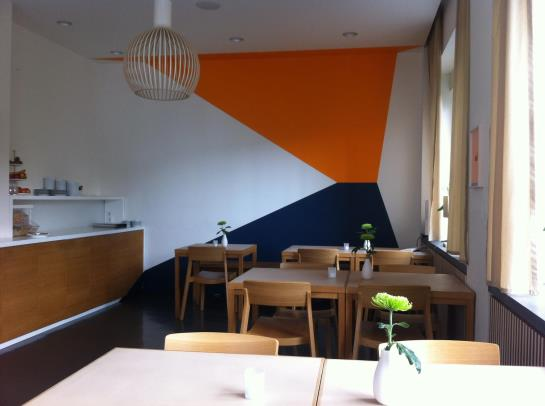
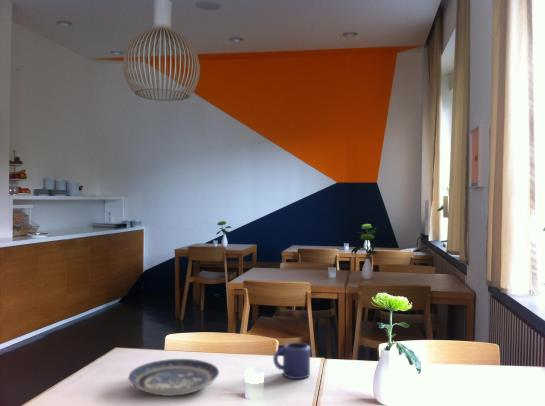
+ mug [272,341,311,380]
+ plate [128,358,220,397]
